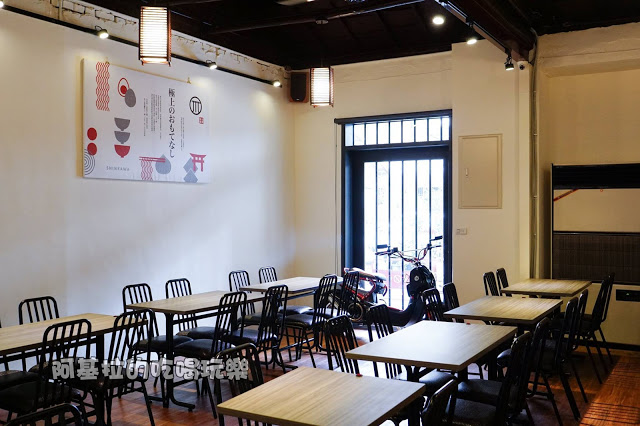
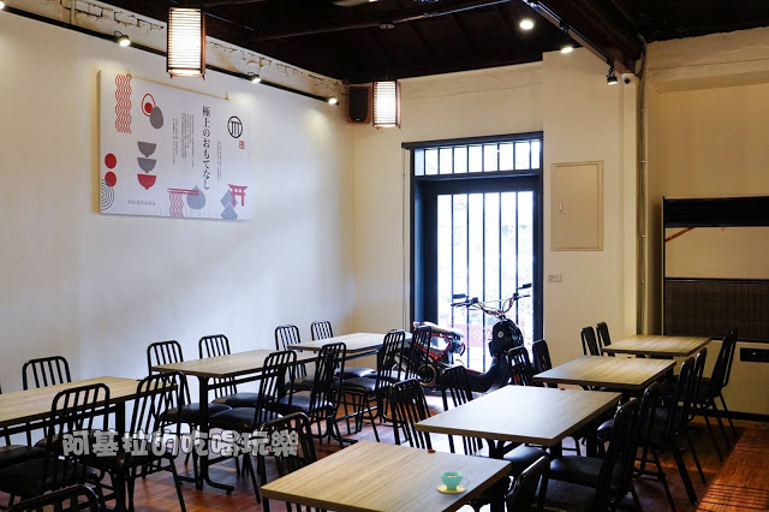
+ teacup [436,470,470,494]
